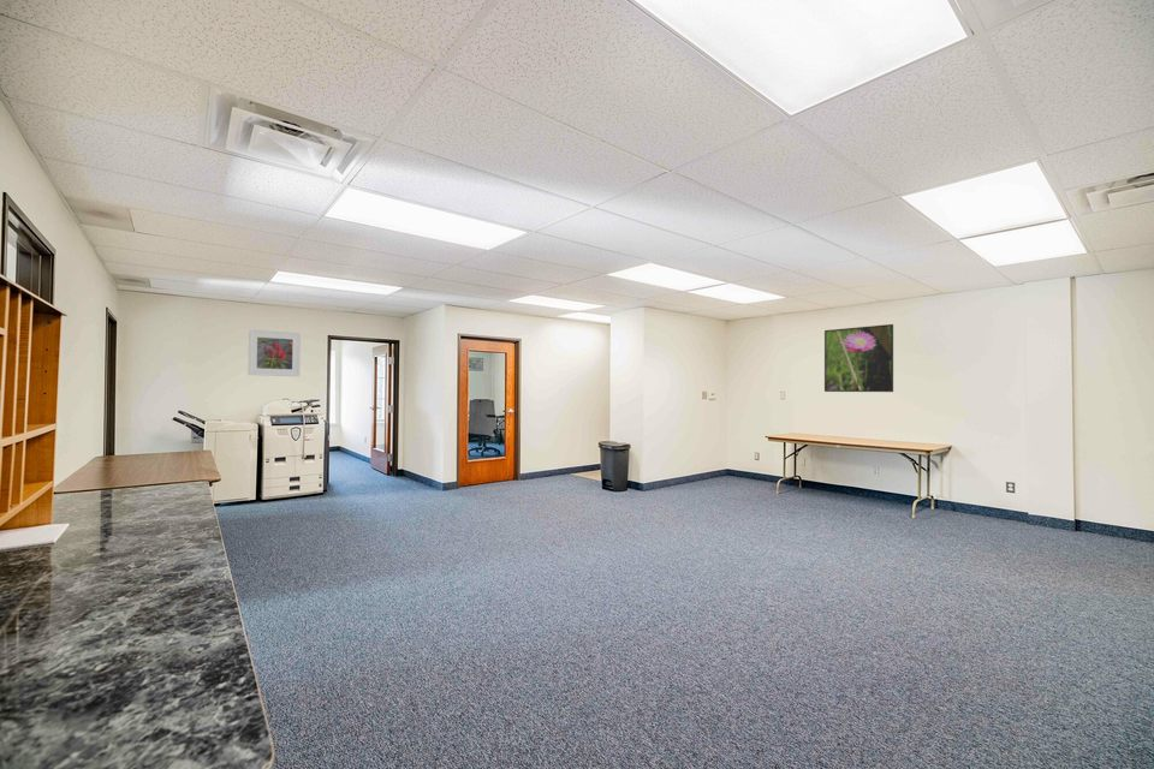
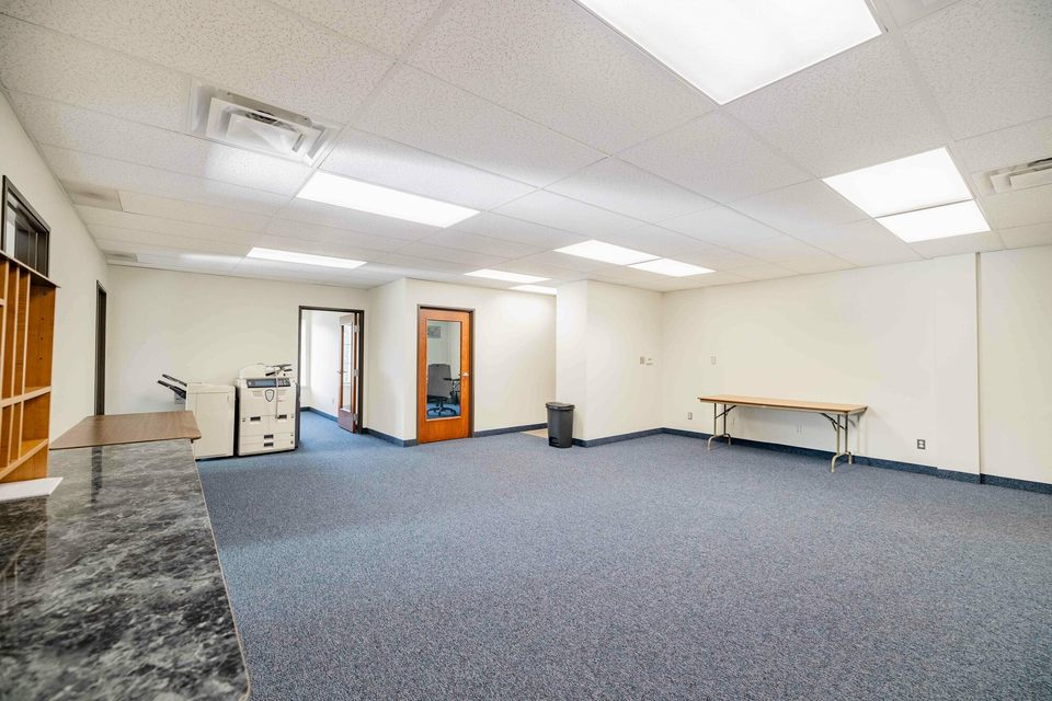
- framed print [246,328,302,377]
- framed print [823,323,894,393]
